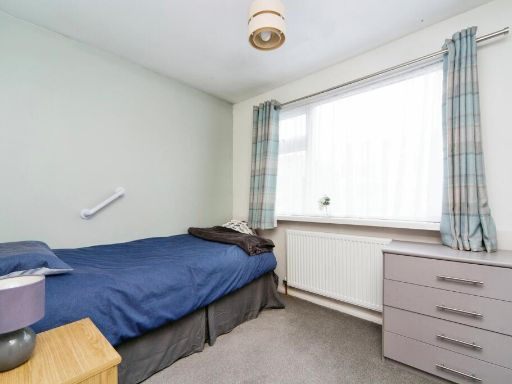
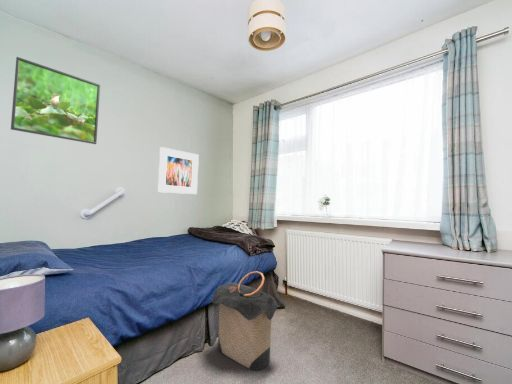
+ laundry hamper [211,270,280,372]
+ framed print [10,56,101,145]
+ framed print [157,146,200,195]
